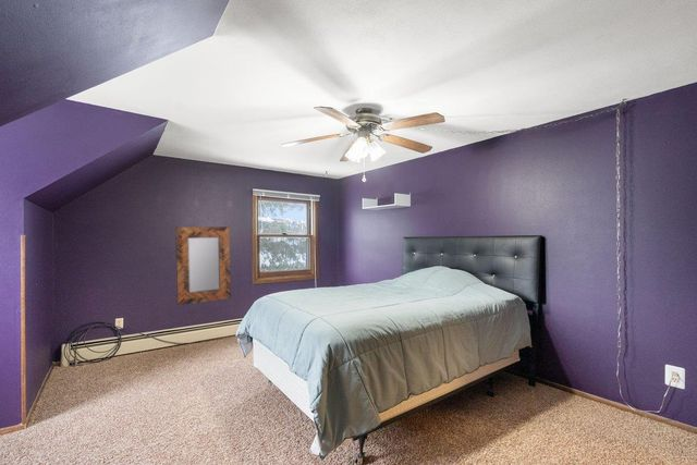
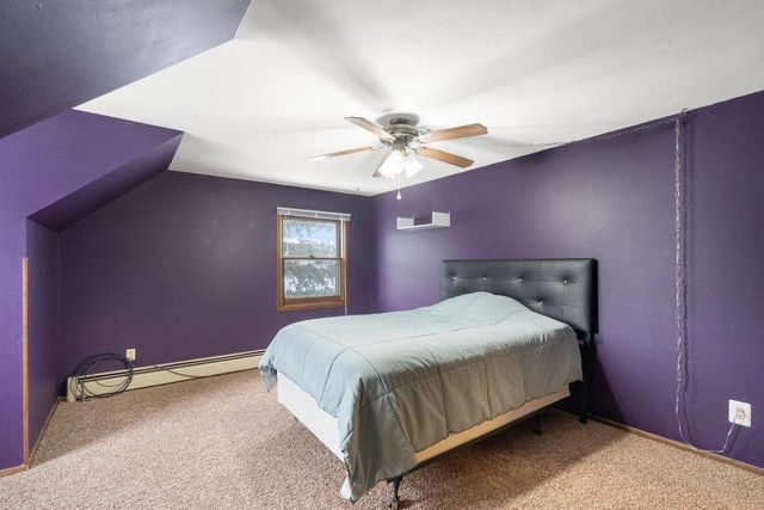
- home mirror [174,225,232,306]
